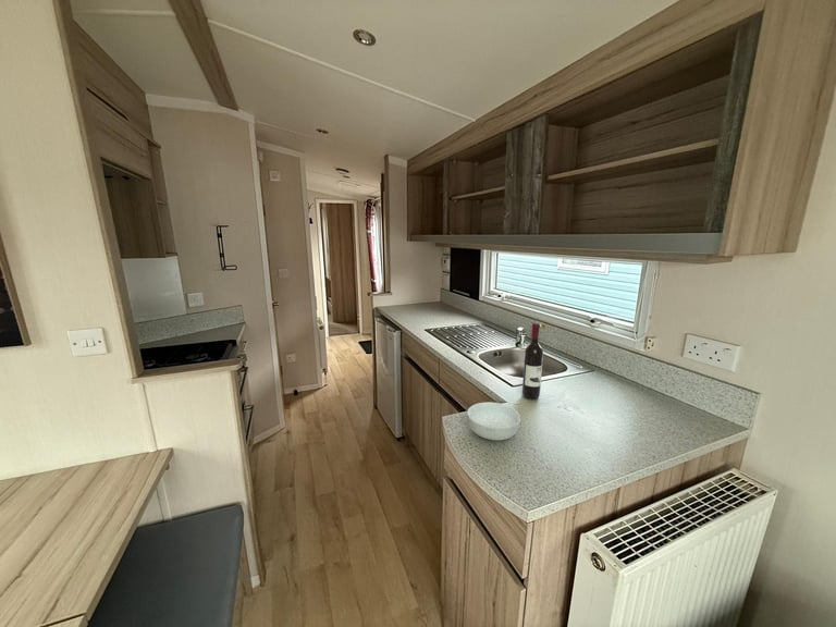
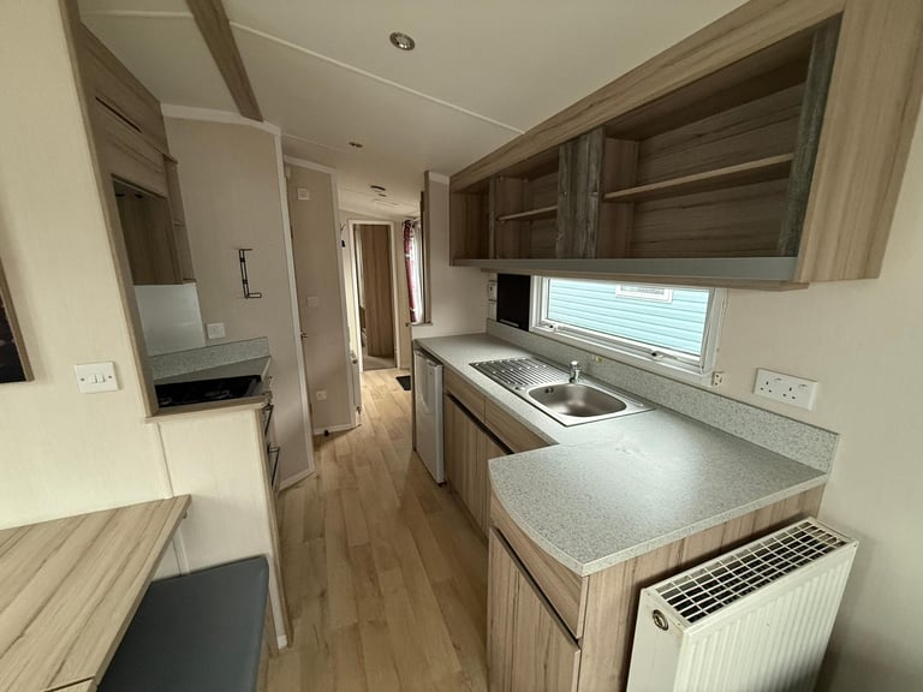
- cereal bowl [466,401,521,441]
- wine bottle [521,322,544,401]
